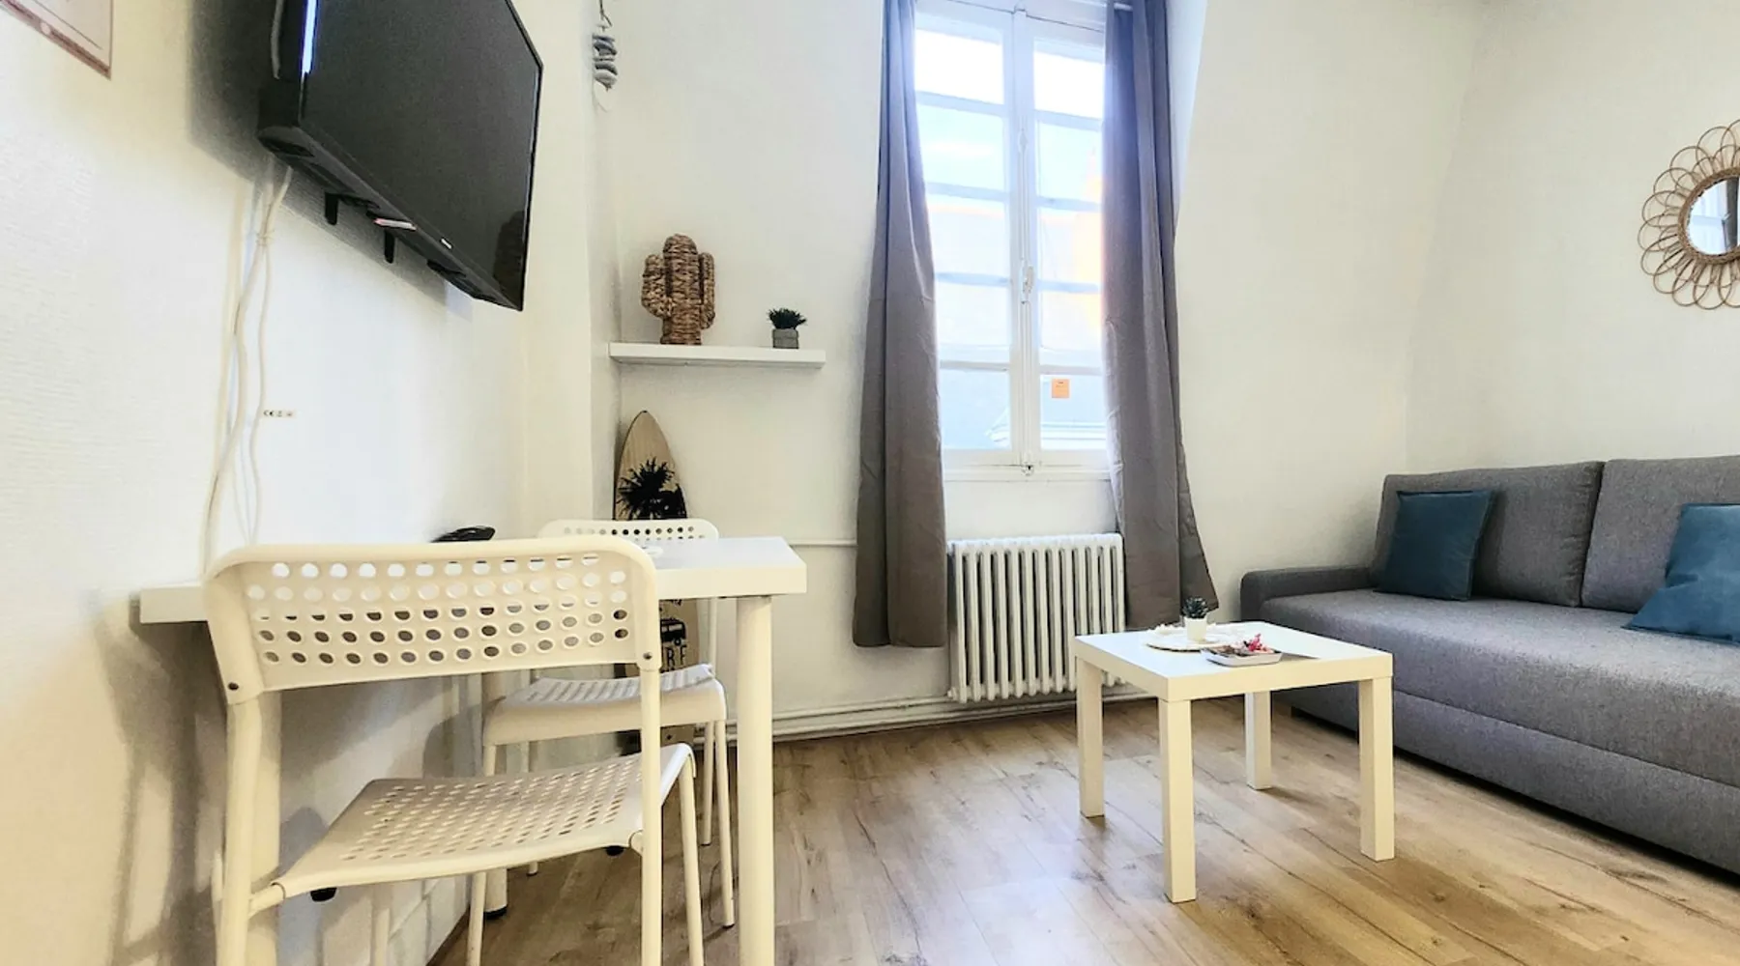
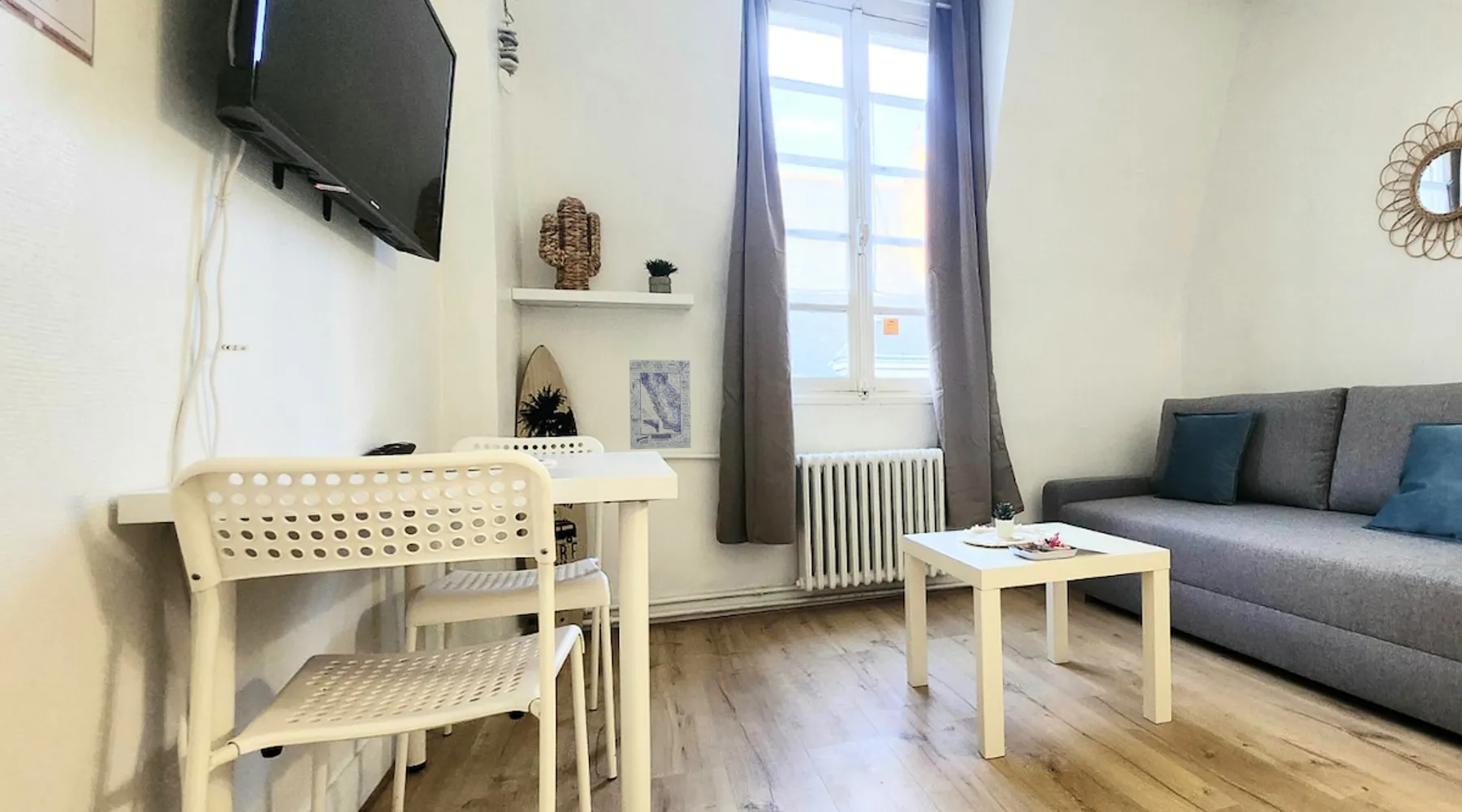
+ wall art [629,359,692,450]
